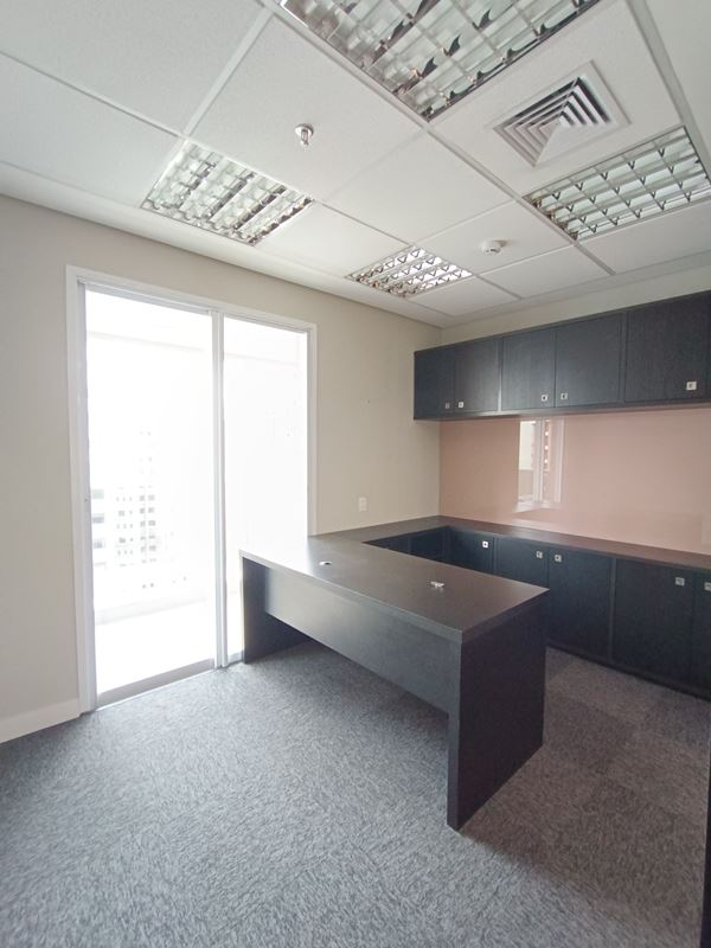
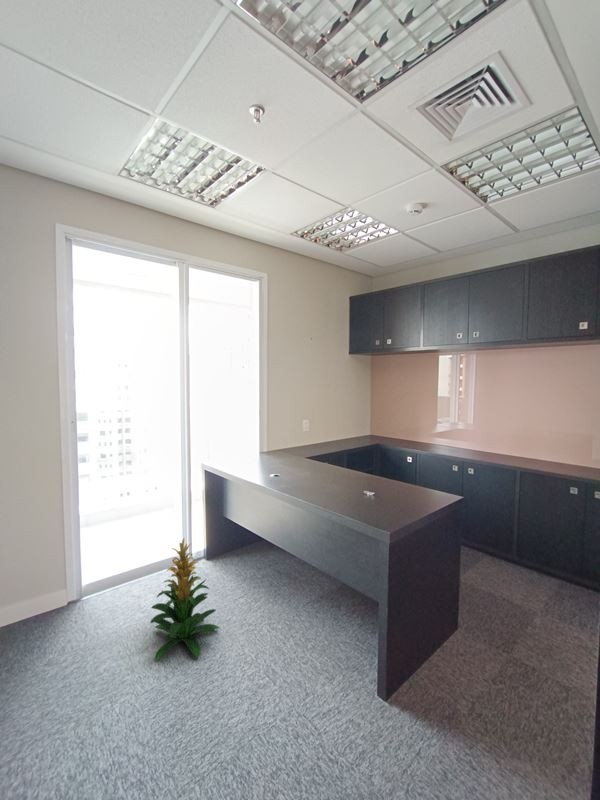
+ indoor plant [149,538,220,661]
